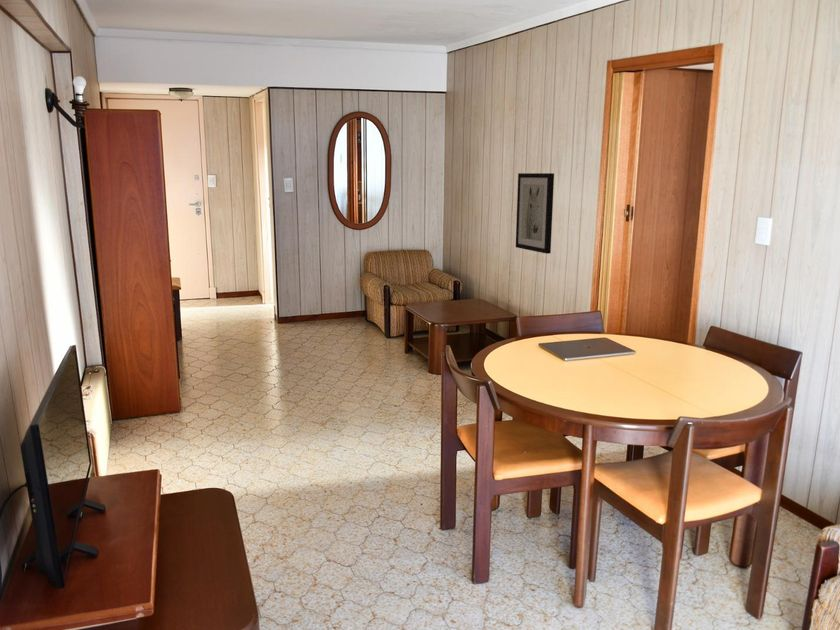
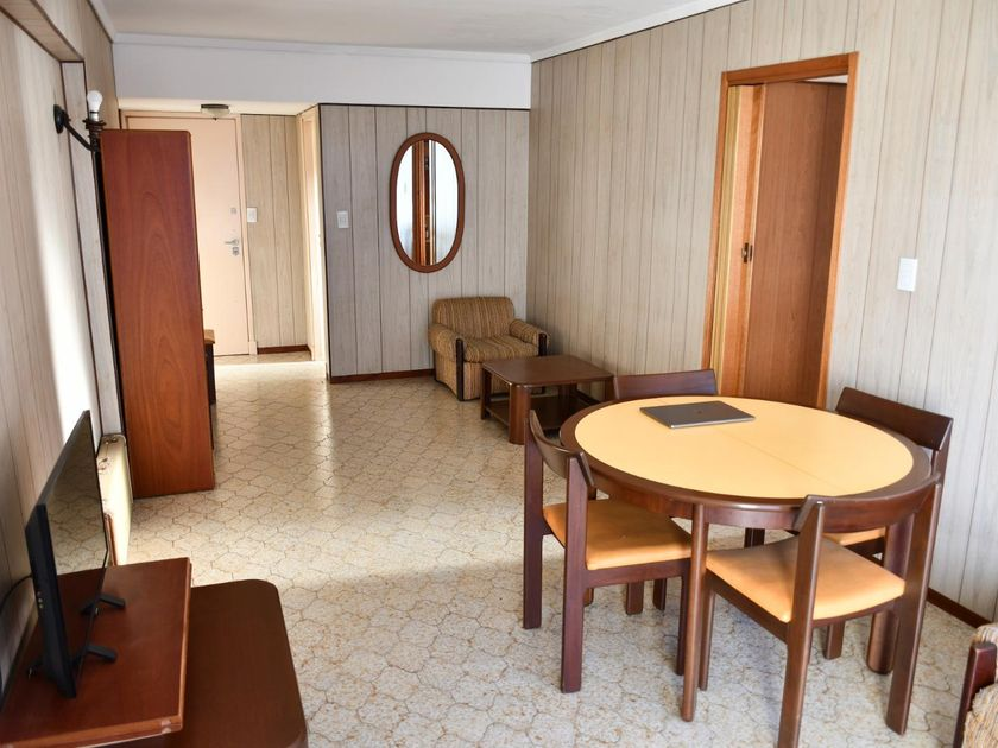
- wall art [515,172,555,255]
